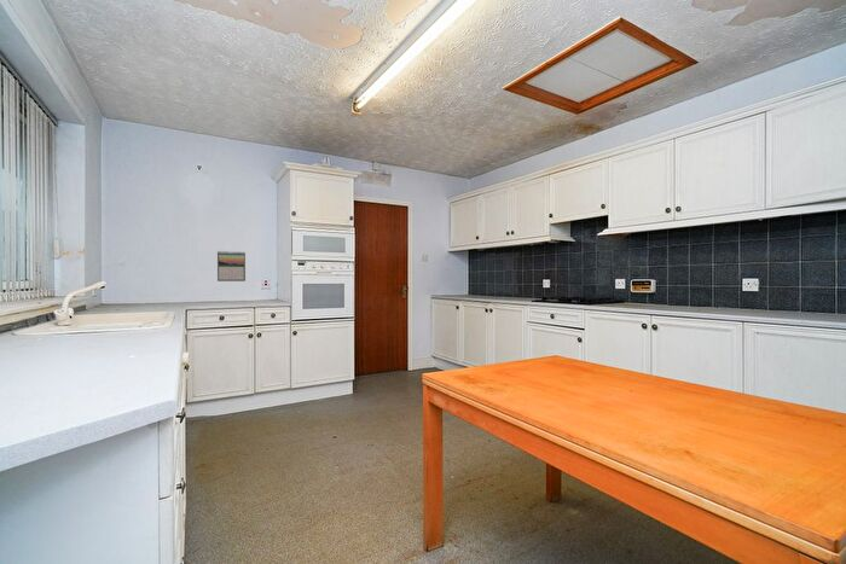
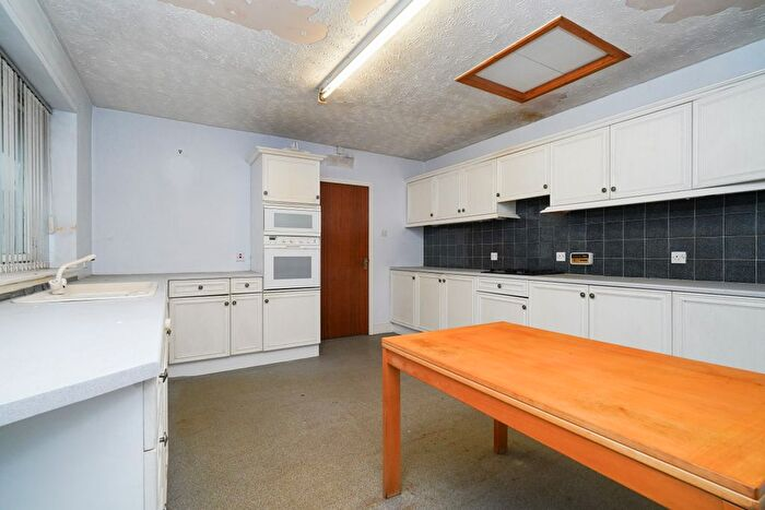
- calendar [216,250,247,283]
